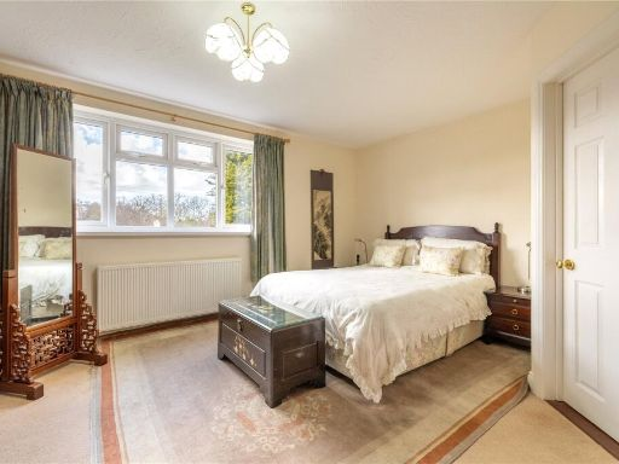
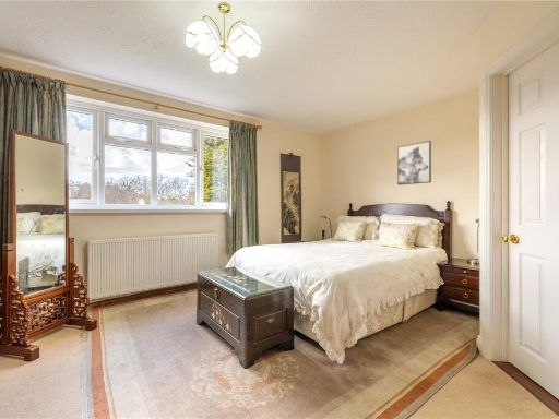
+ wall art [396,140,432,185]
